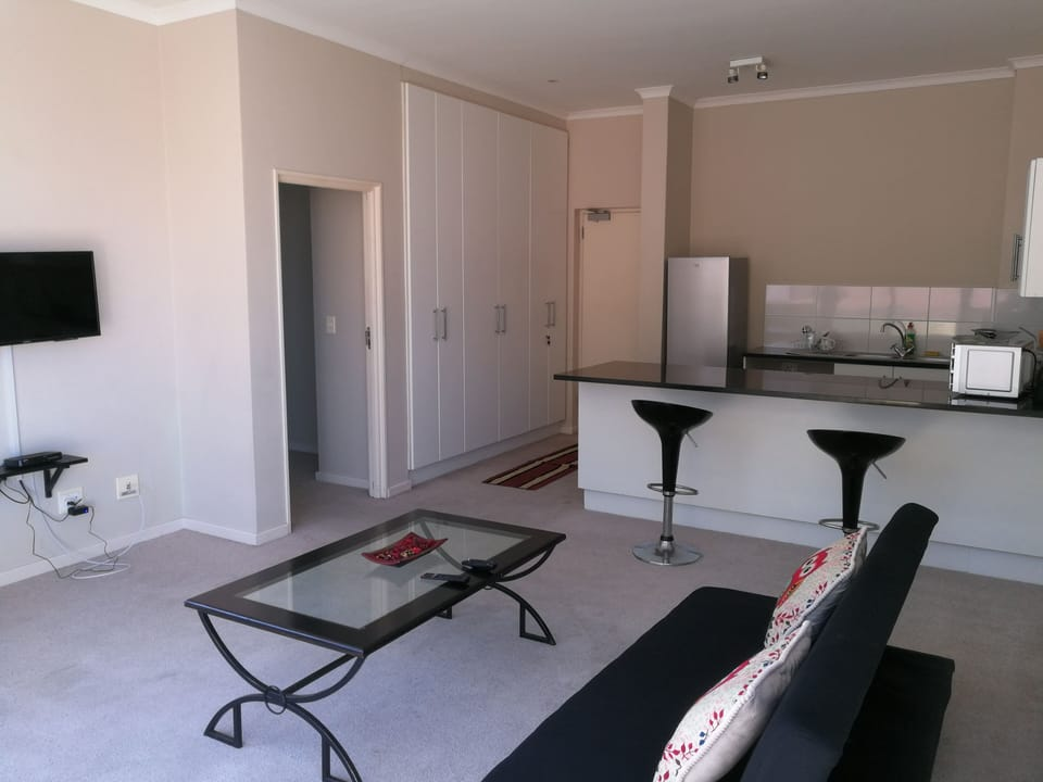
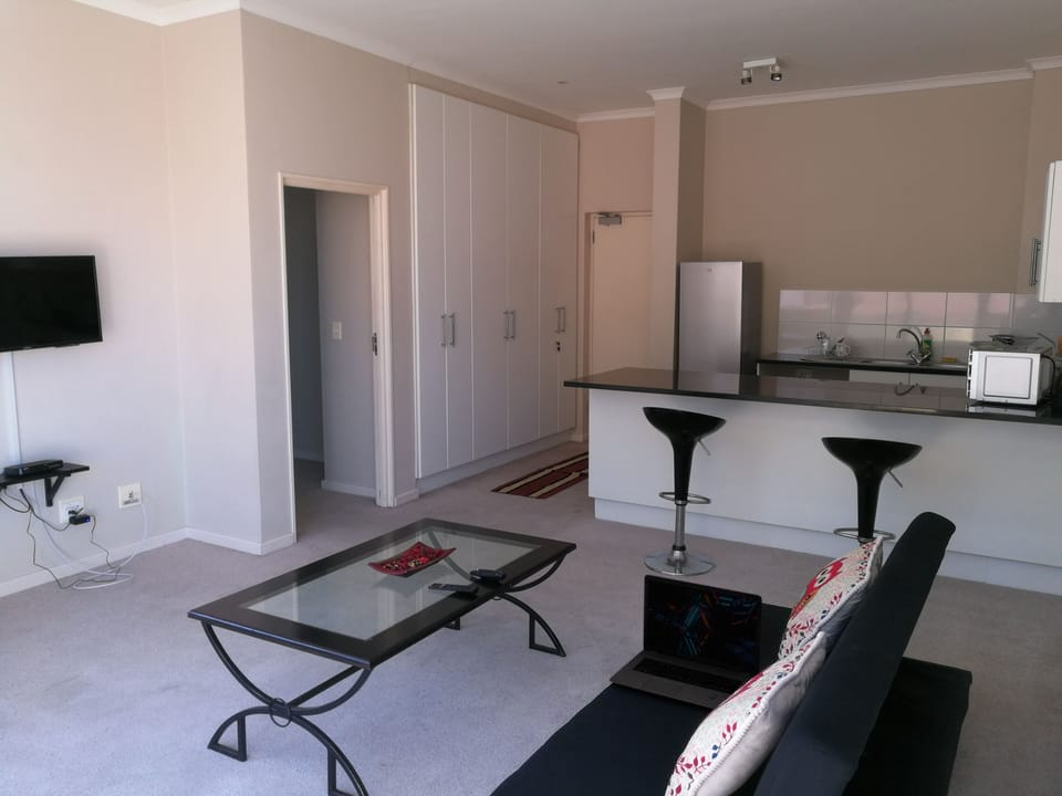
+ laptop [608,574,763,710]
